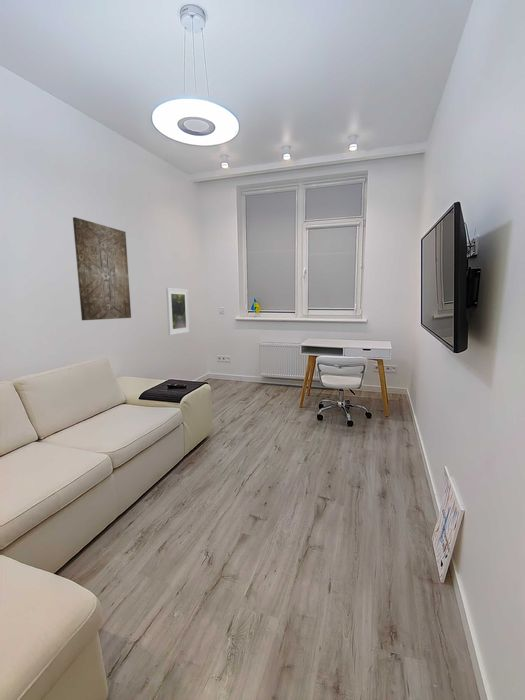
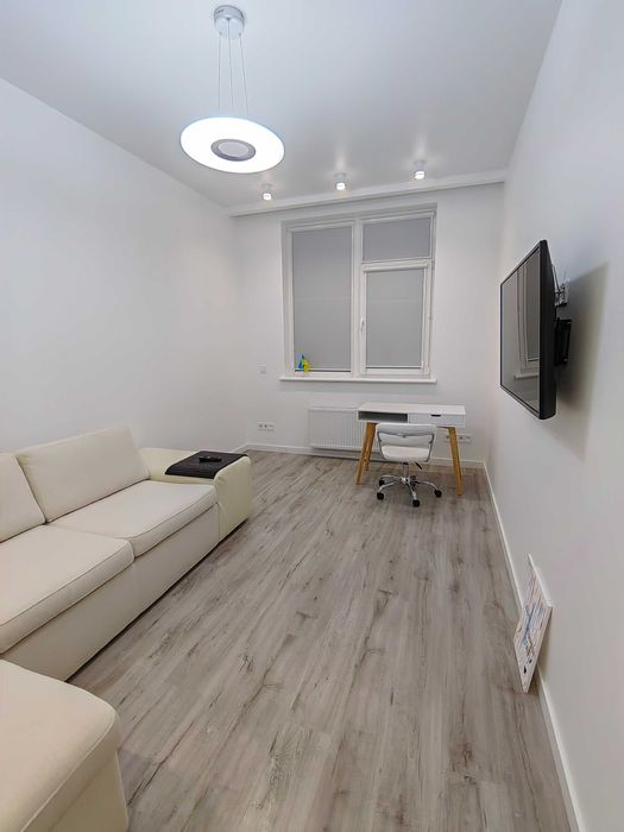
- wall art [72,216,132,321]
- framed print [165,287,191,336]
